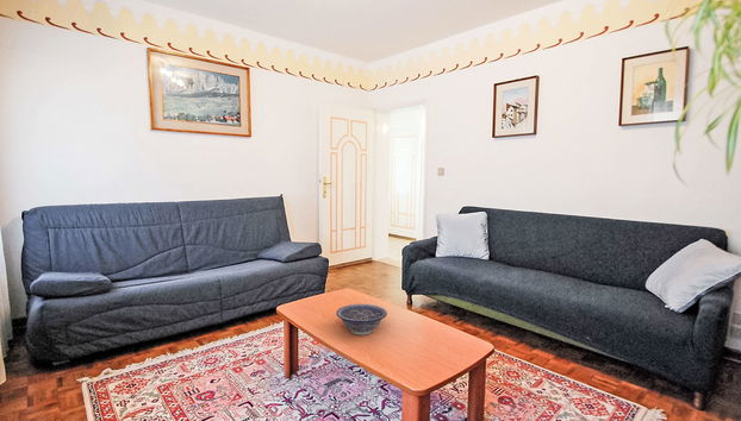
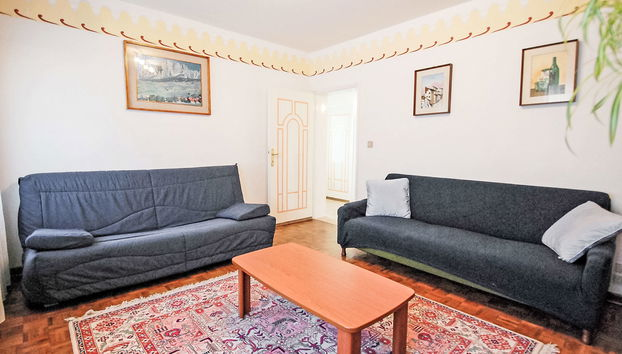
- decorative bowl [335,303,388,337]
